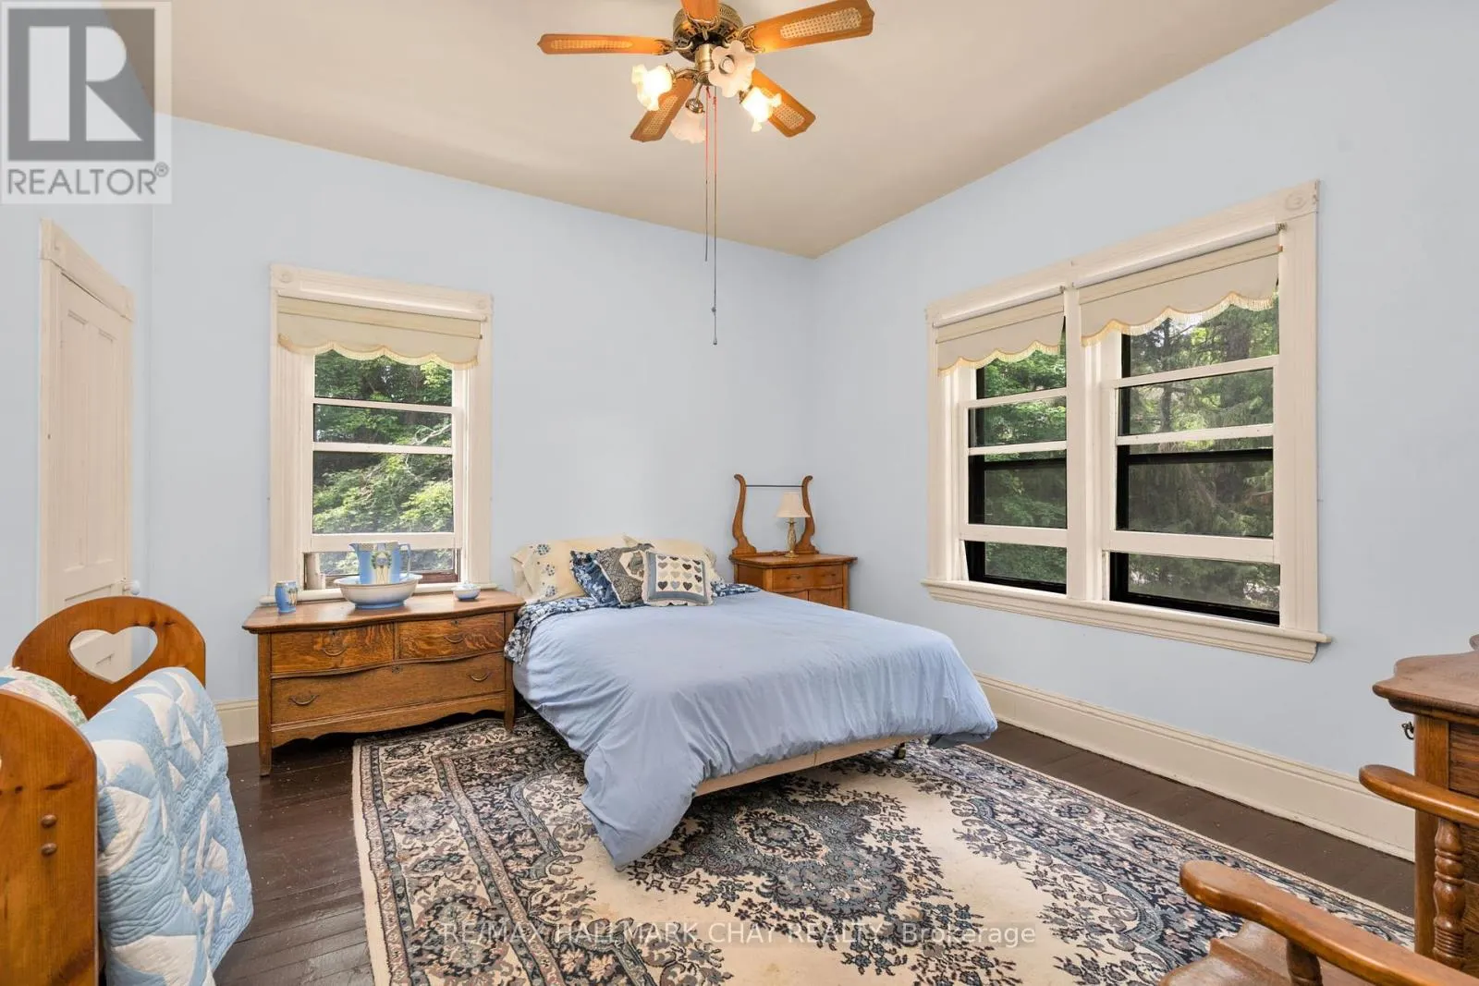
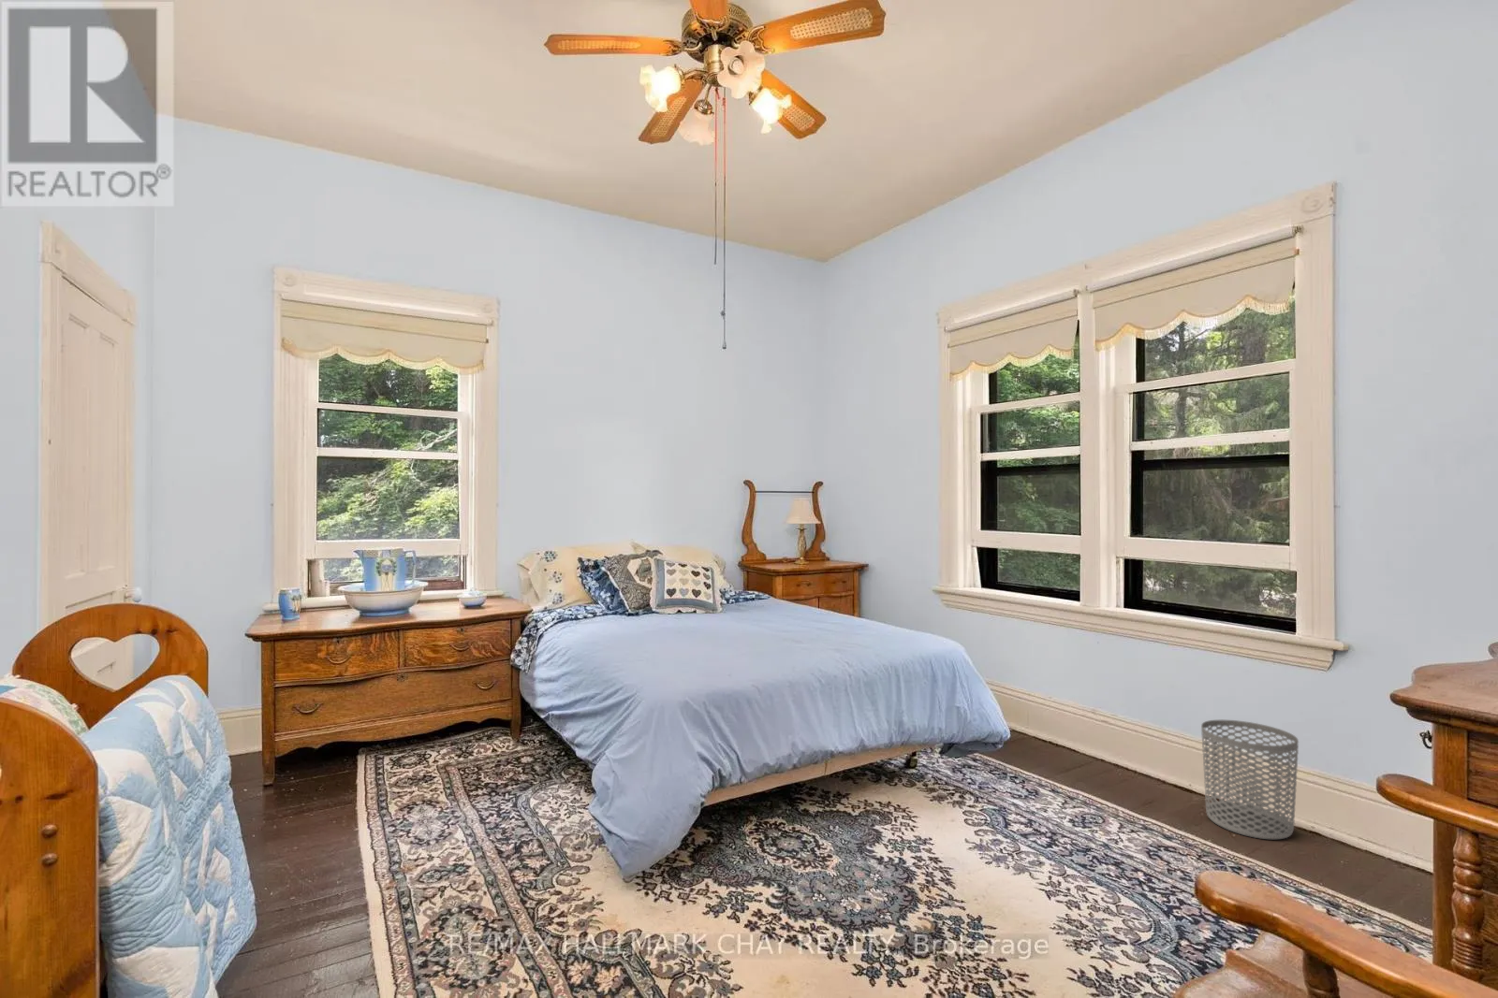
+ waste bin [1200,720,1300,840]
